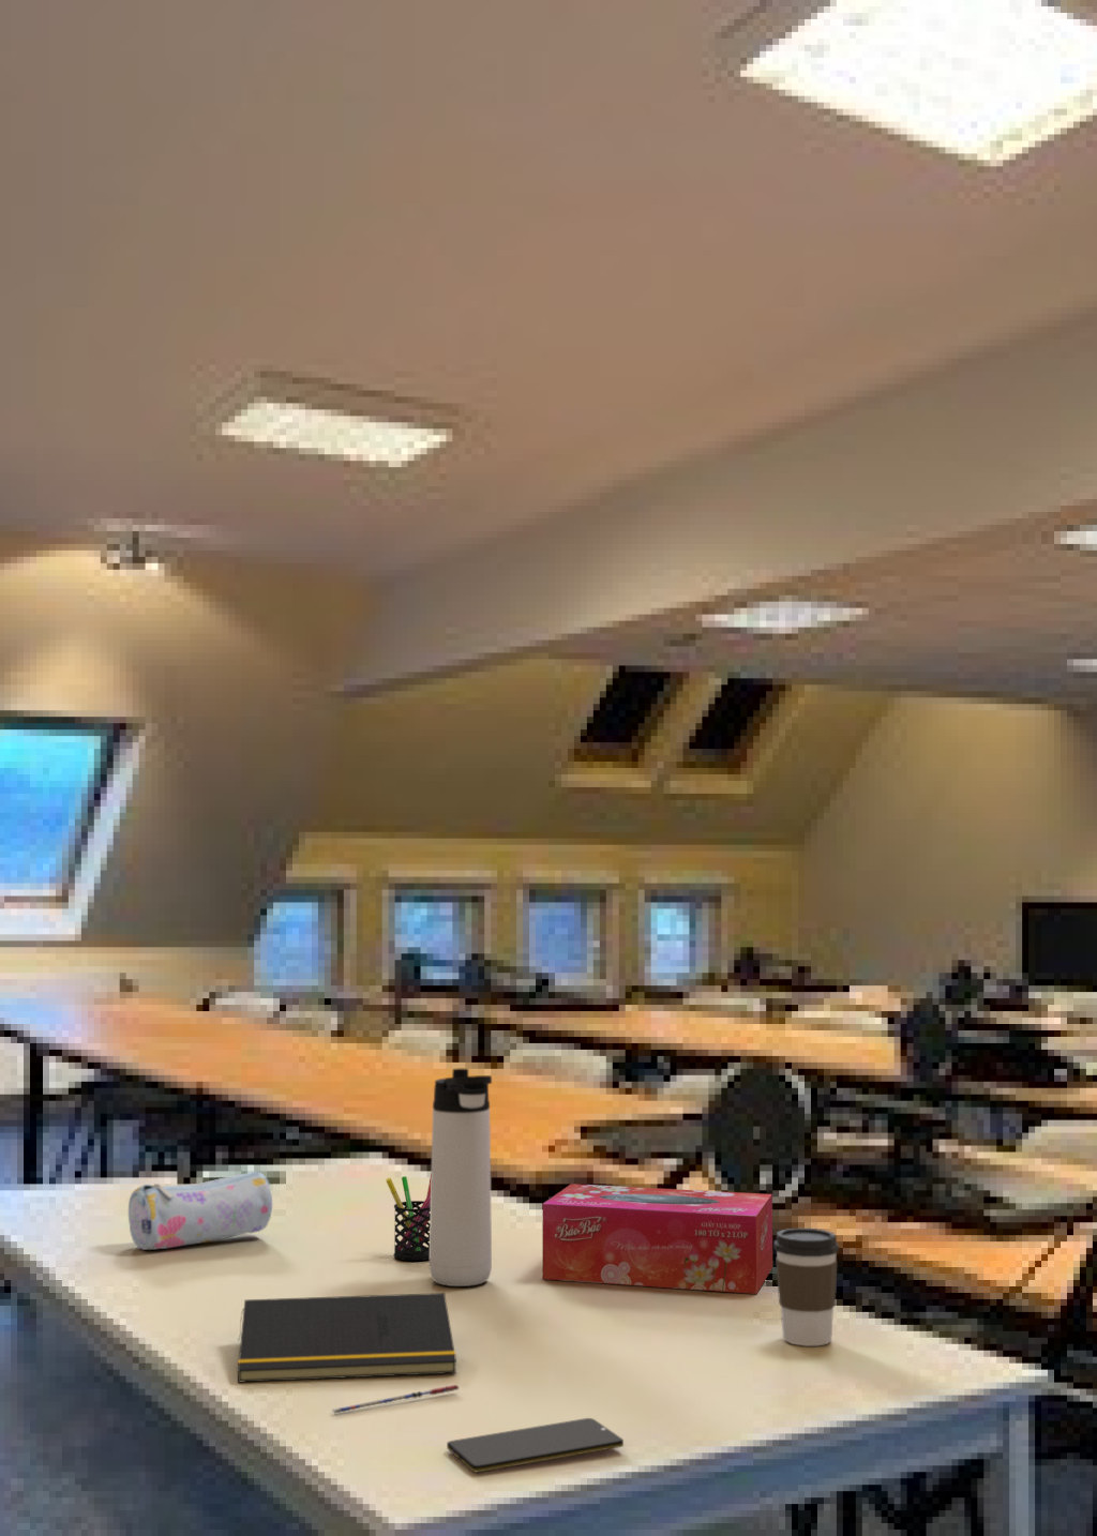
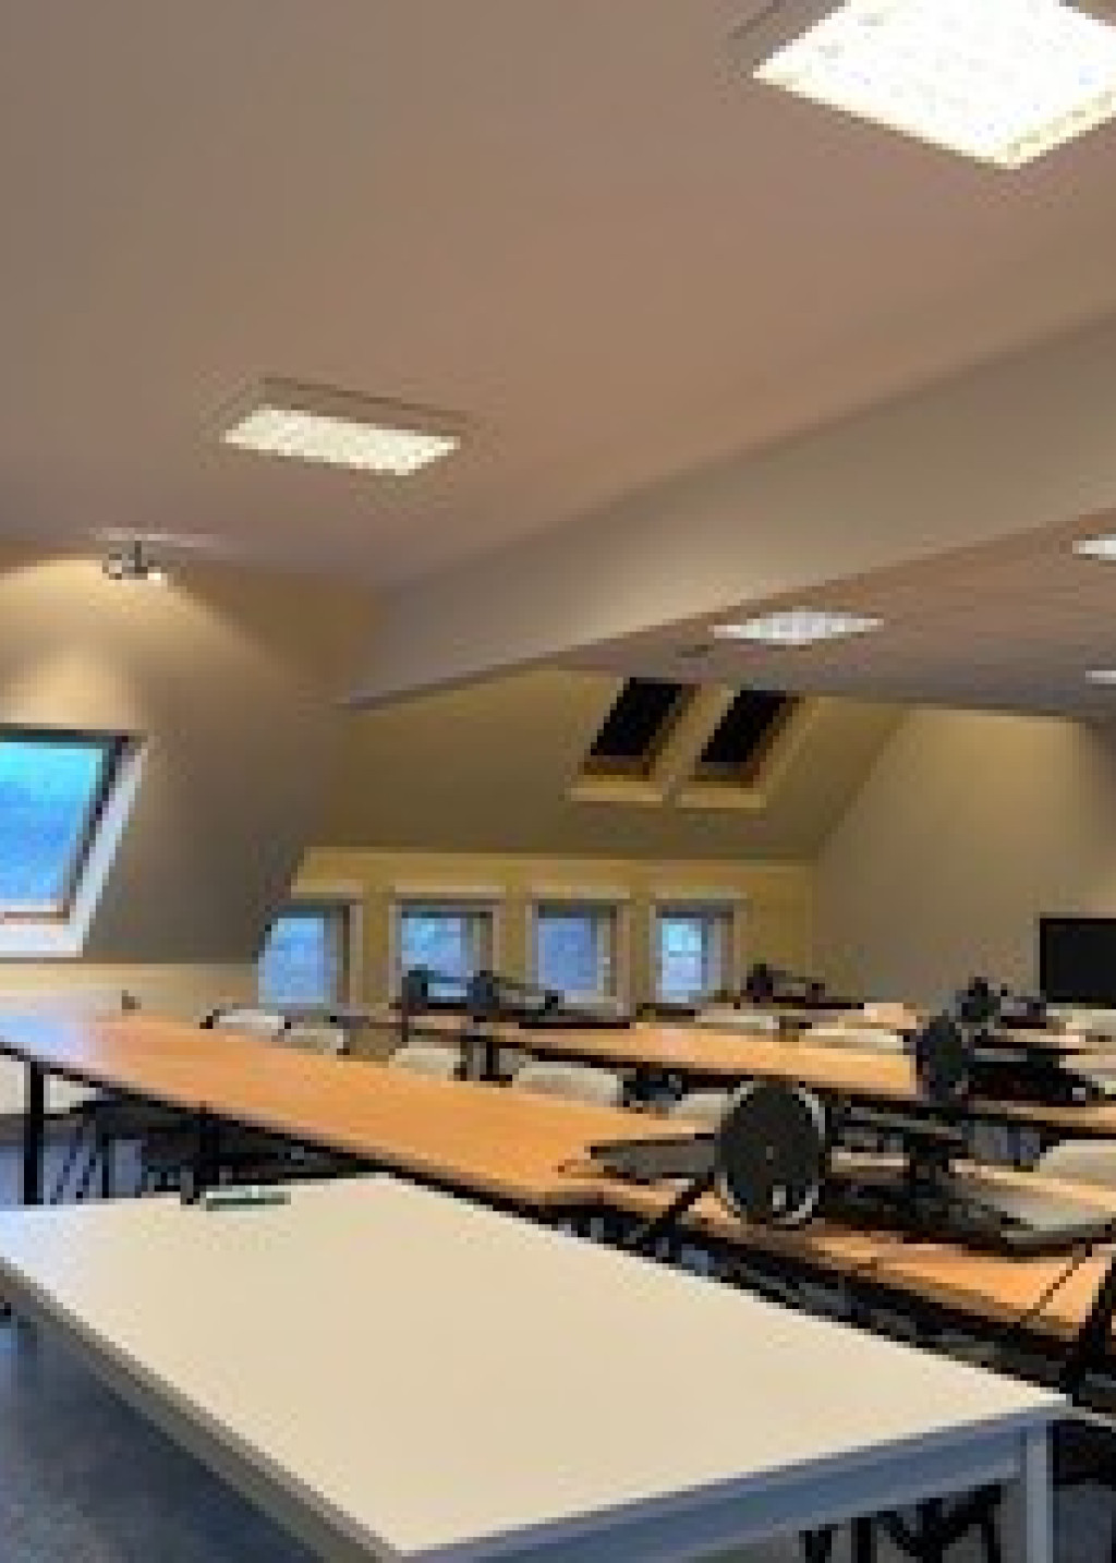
- pen [332,1384,459,1415]
- thermos bottle [429,1068,493,1288]
- tissue box [541,1182,773,1295]
- notepad [236,1291,457,1384]
- smartphone [445,1417,624,1473]
- pen holder [385,1172,432,1262]
- coffee cup [773,1227,839,1346]
- pencil case [127,1169,273,1251]
